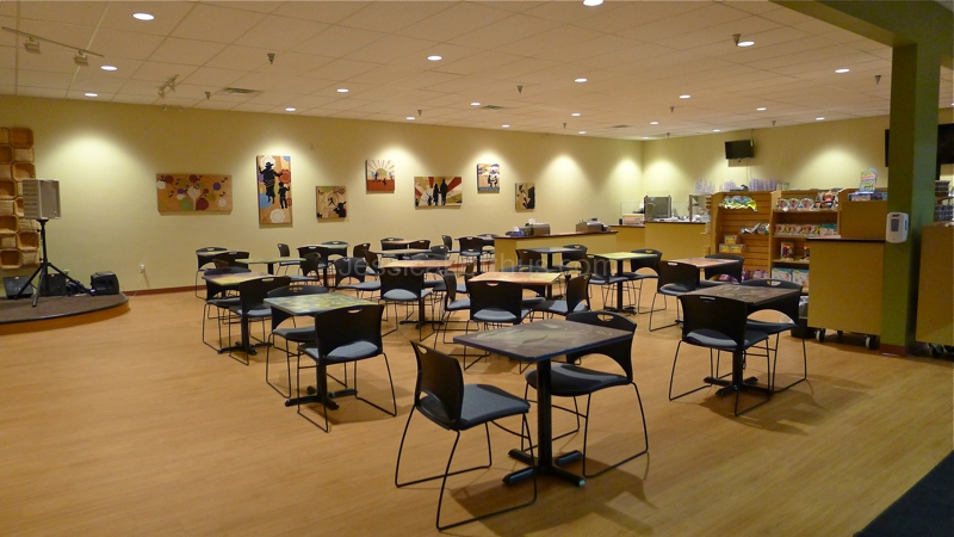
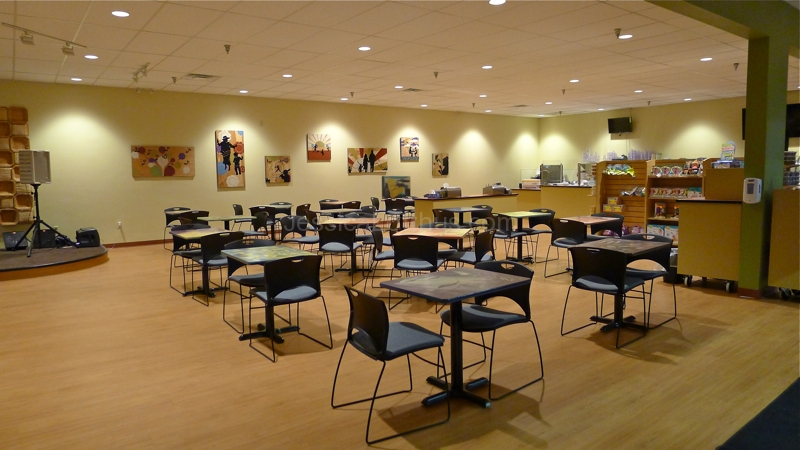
+ wall art [381,175,412,200]
